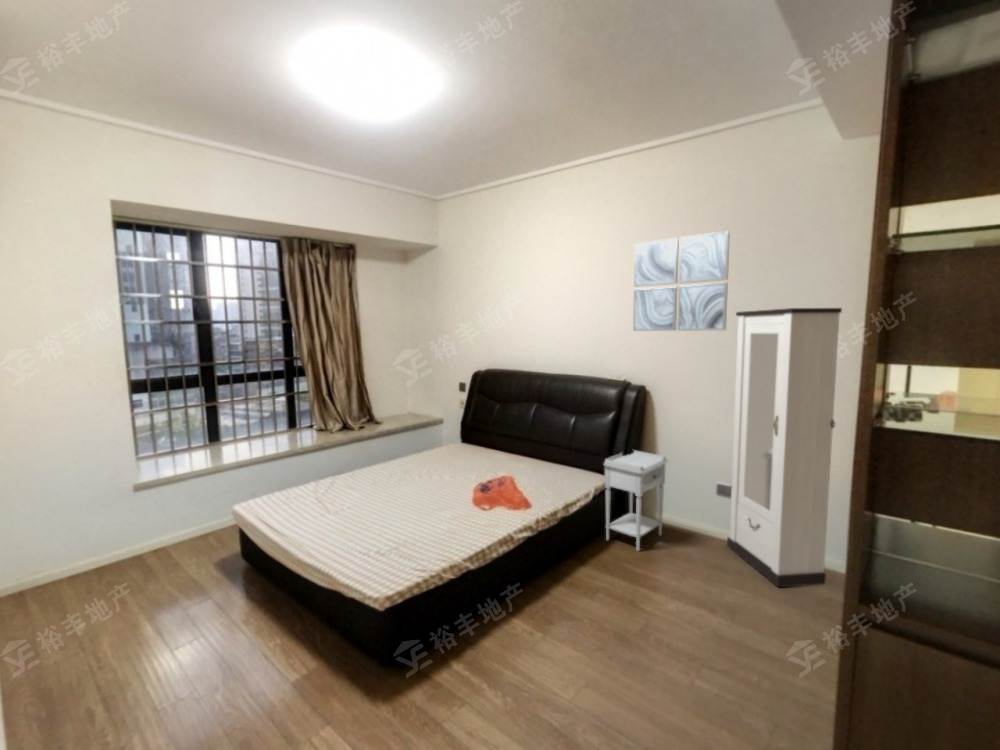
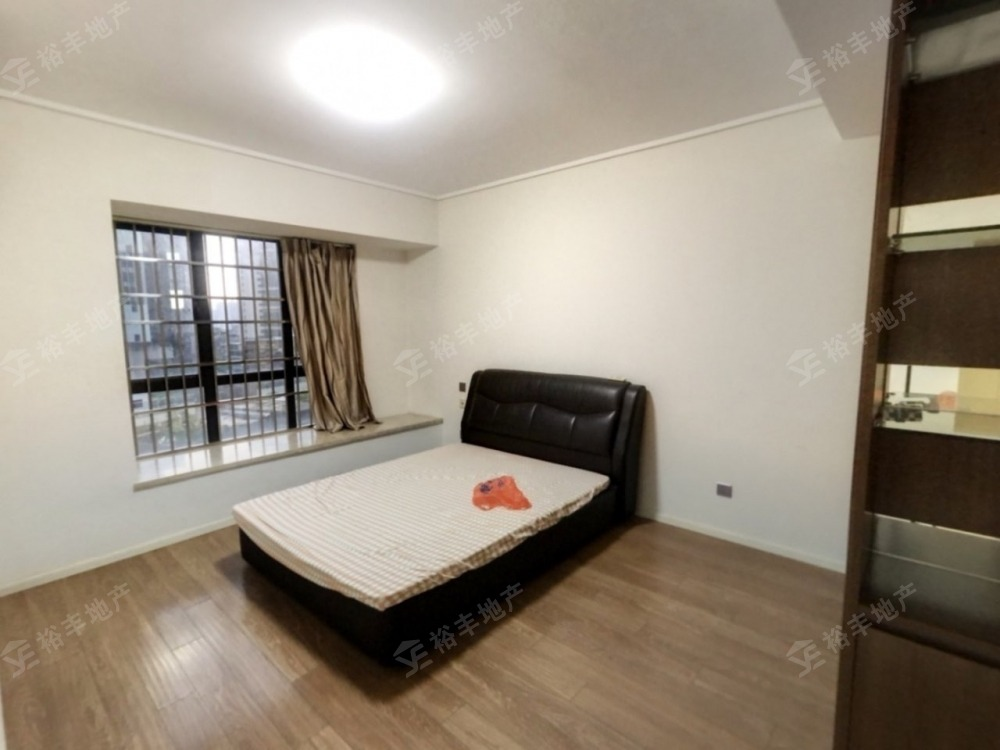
- nightstand [602,449,670,552]
- wall art [632,229,731,332]
- cabinet [726,307,843,588]
